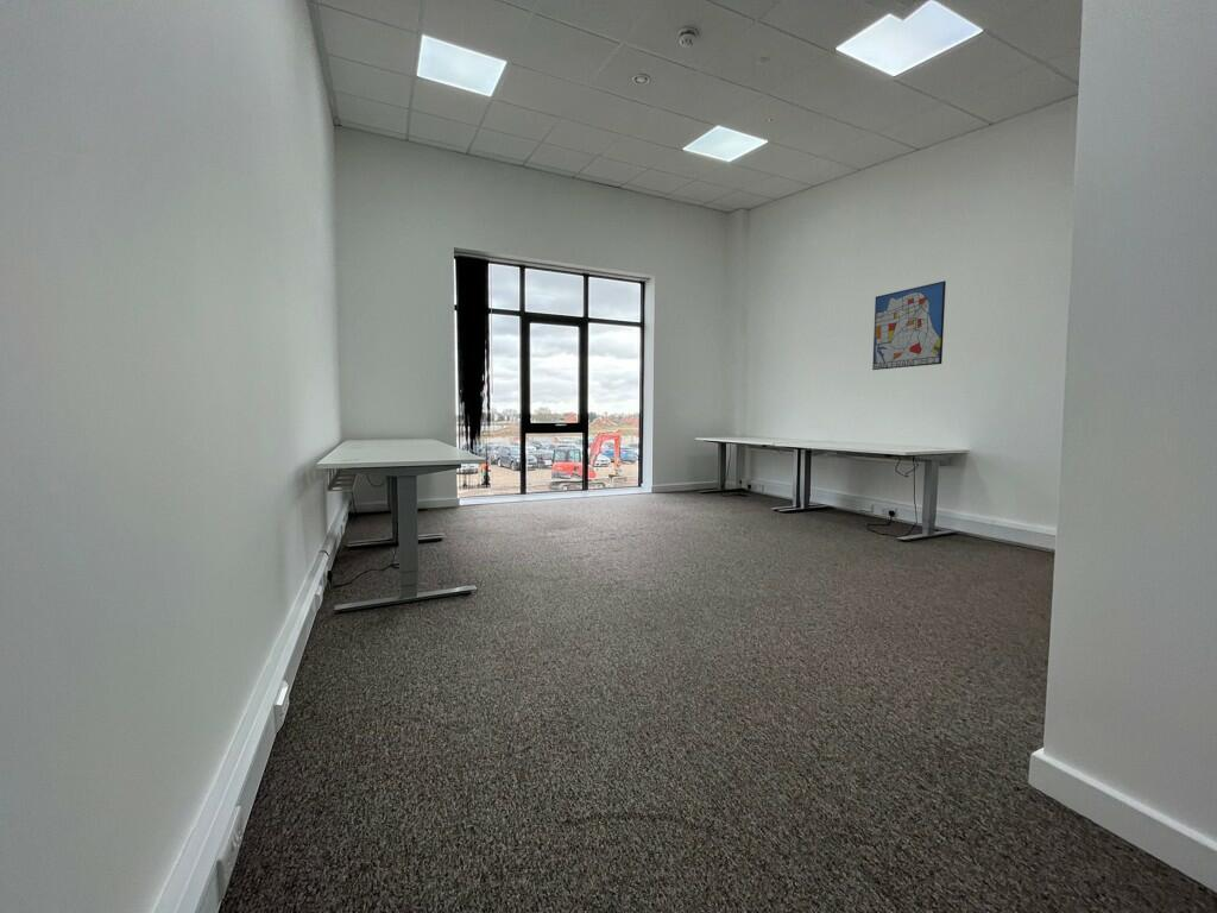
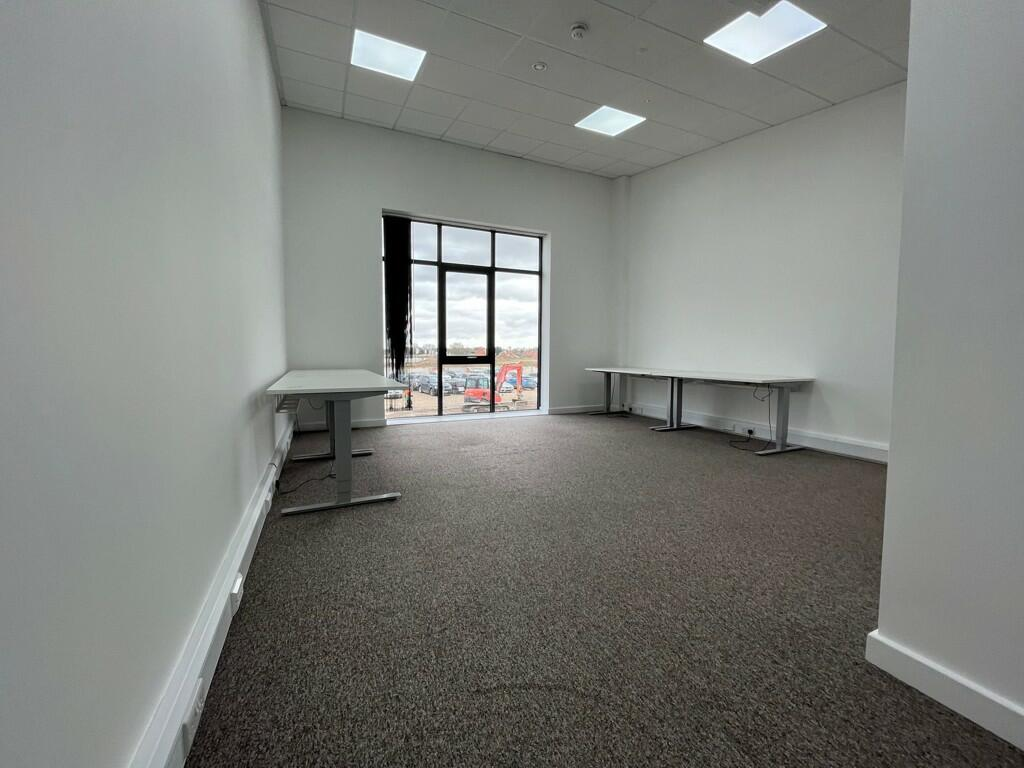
- wall art [871,281,947,371]
